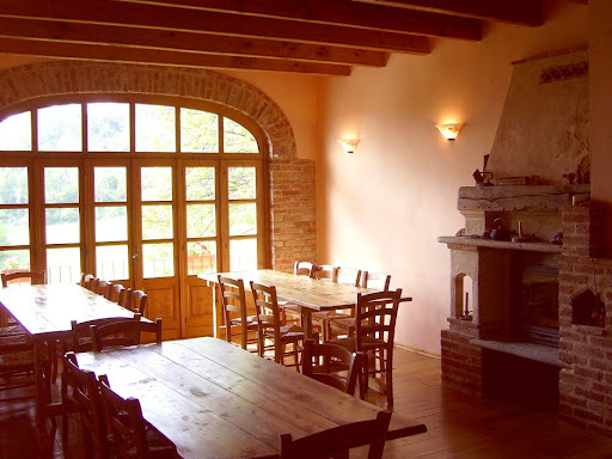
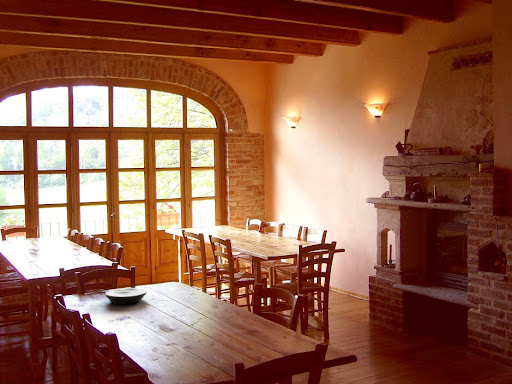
+ plate [105,287,148,305]
